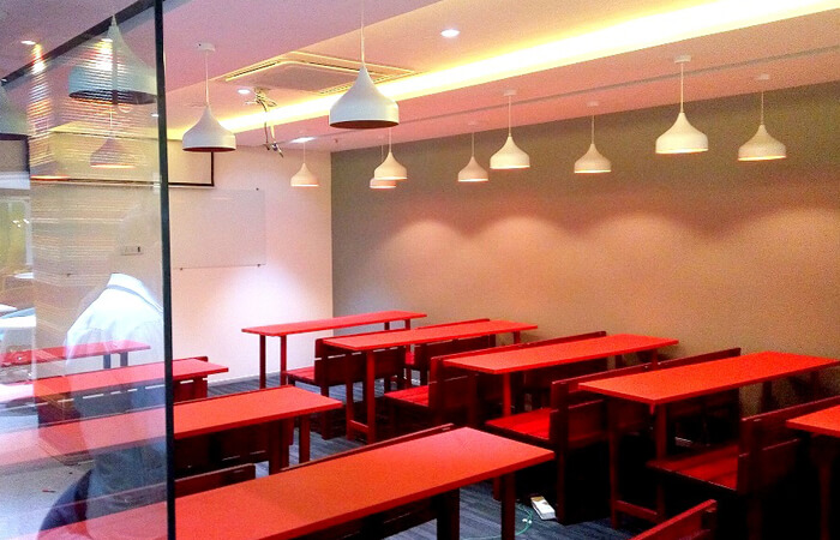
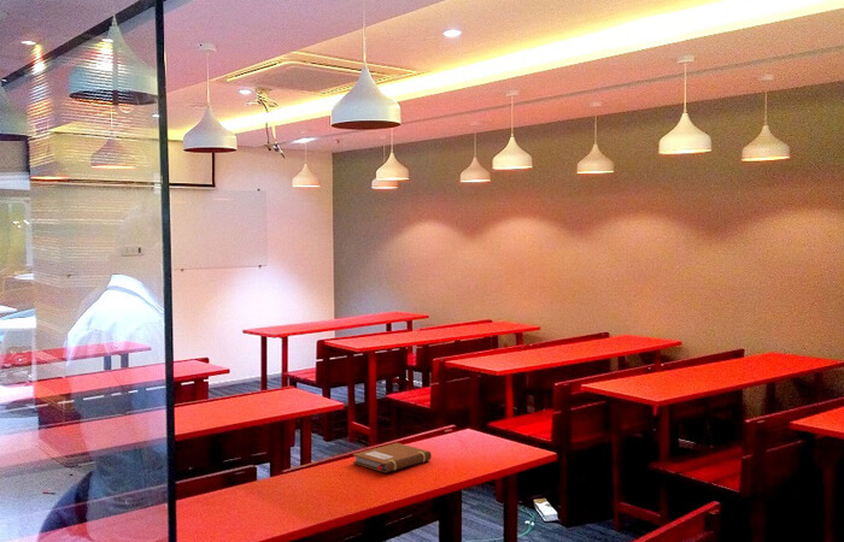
+ notebook [352,442,433,473]
